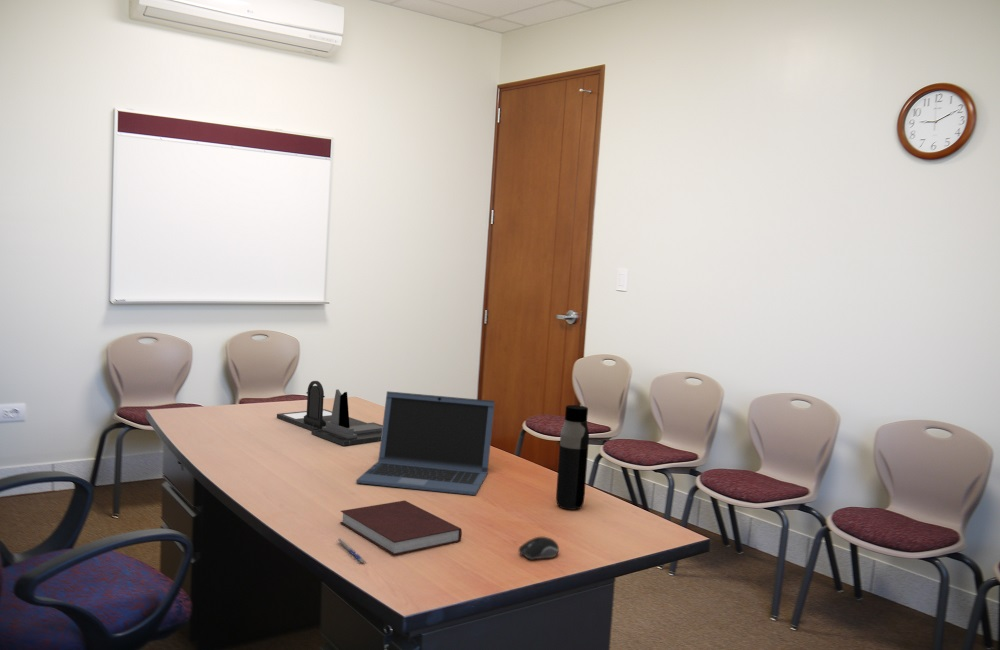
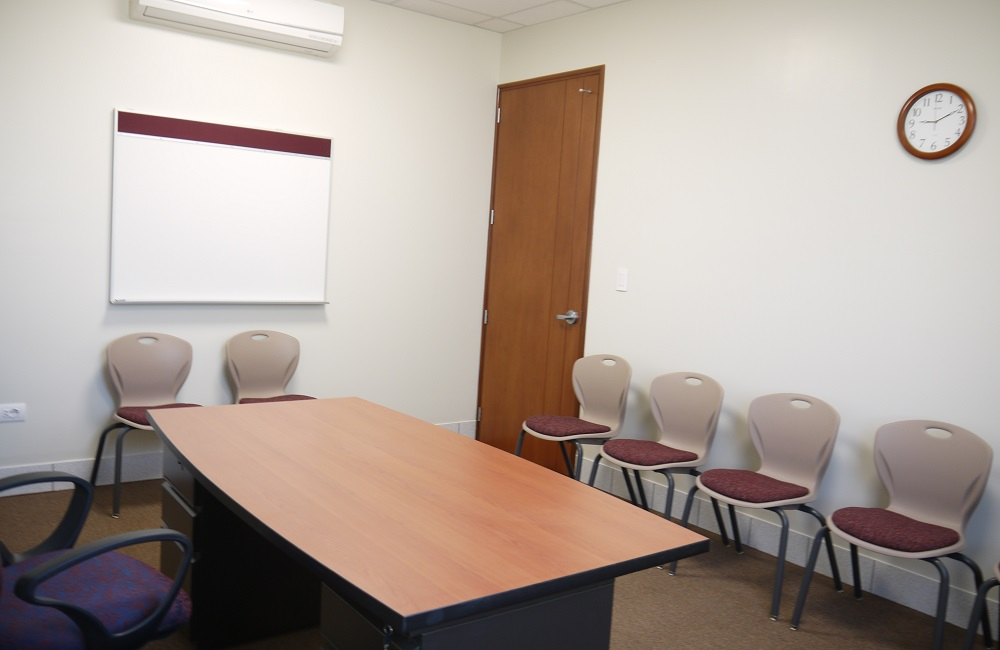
- desk organizer [276,380,383,447]
- computer mouse [518,536,560,561]
- water bottle [555,404,590,511]
- notebook [339,499,463,556]
- laptop [355,390,496,496]
- pen [336,537,368,564]
